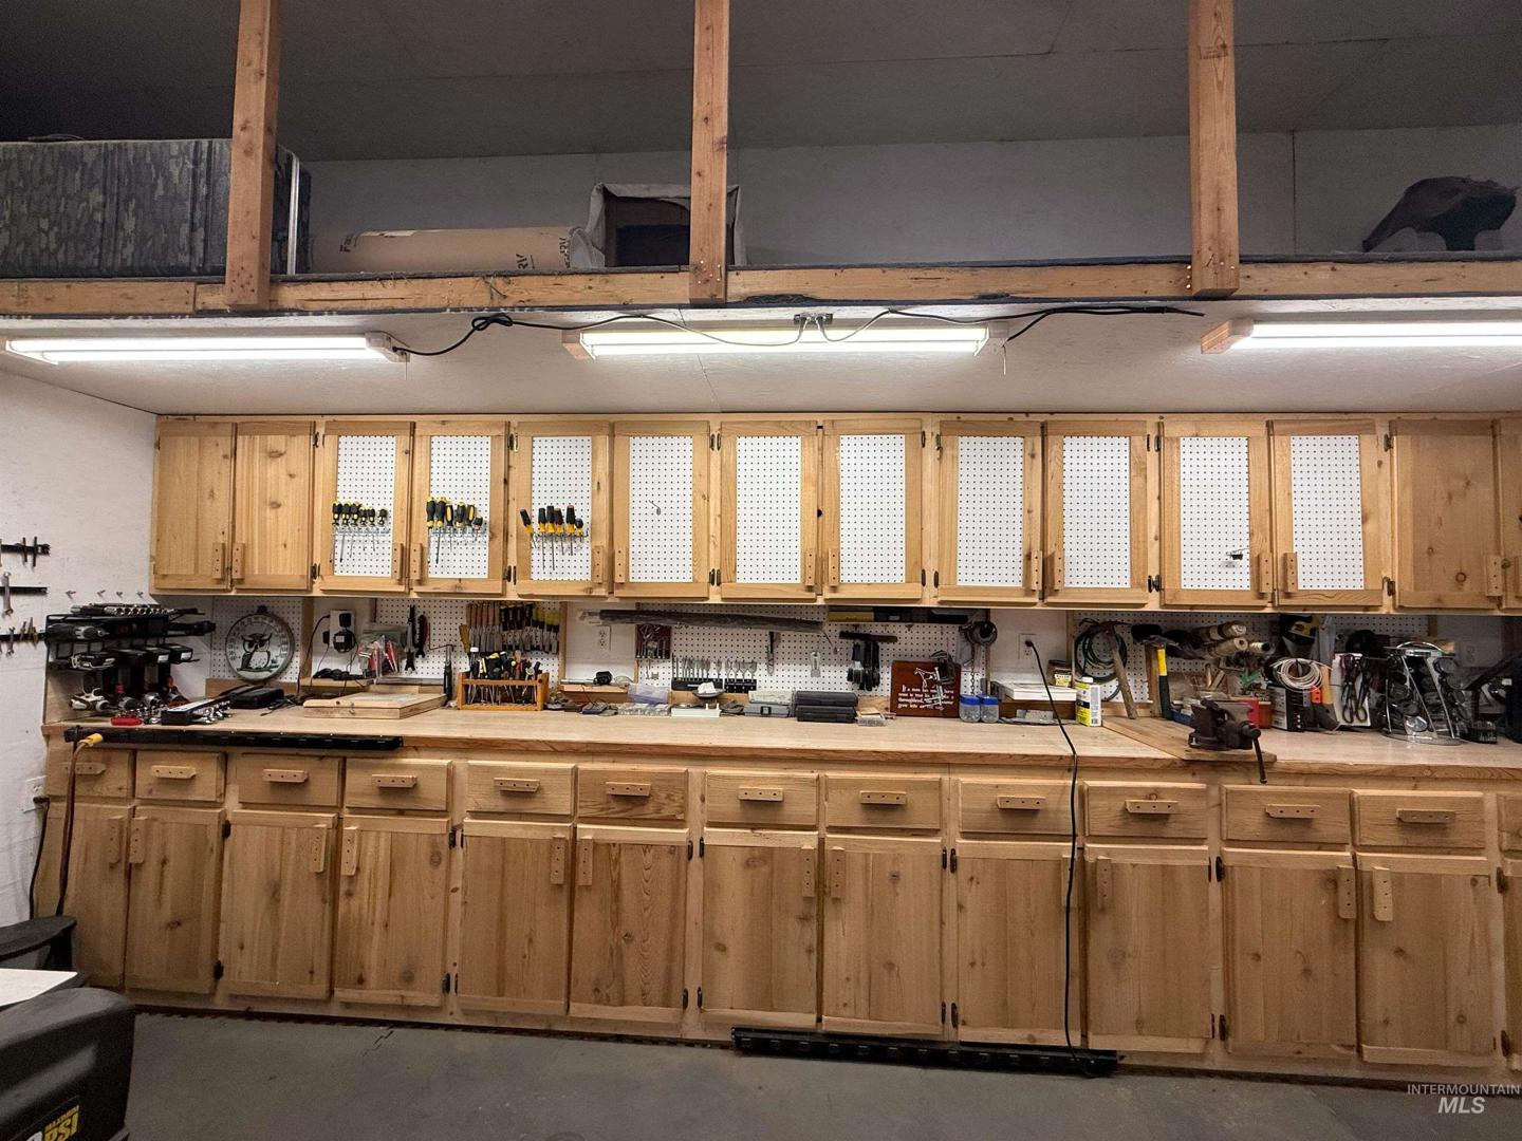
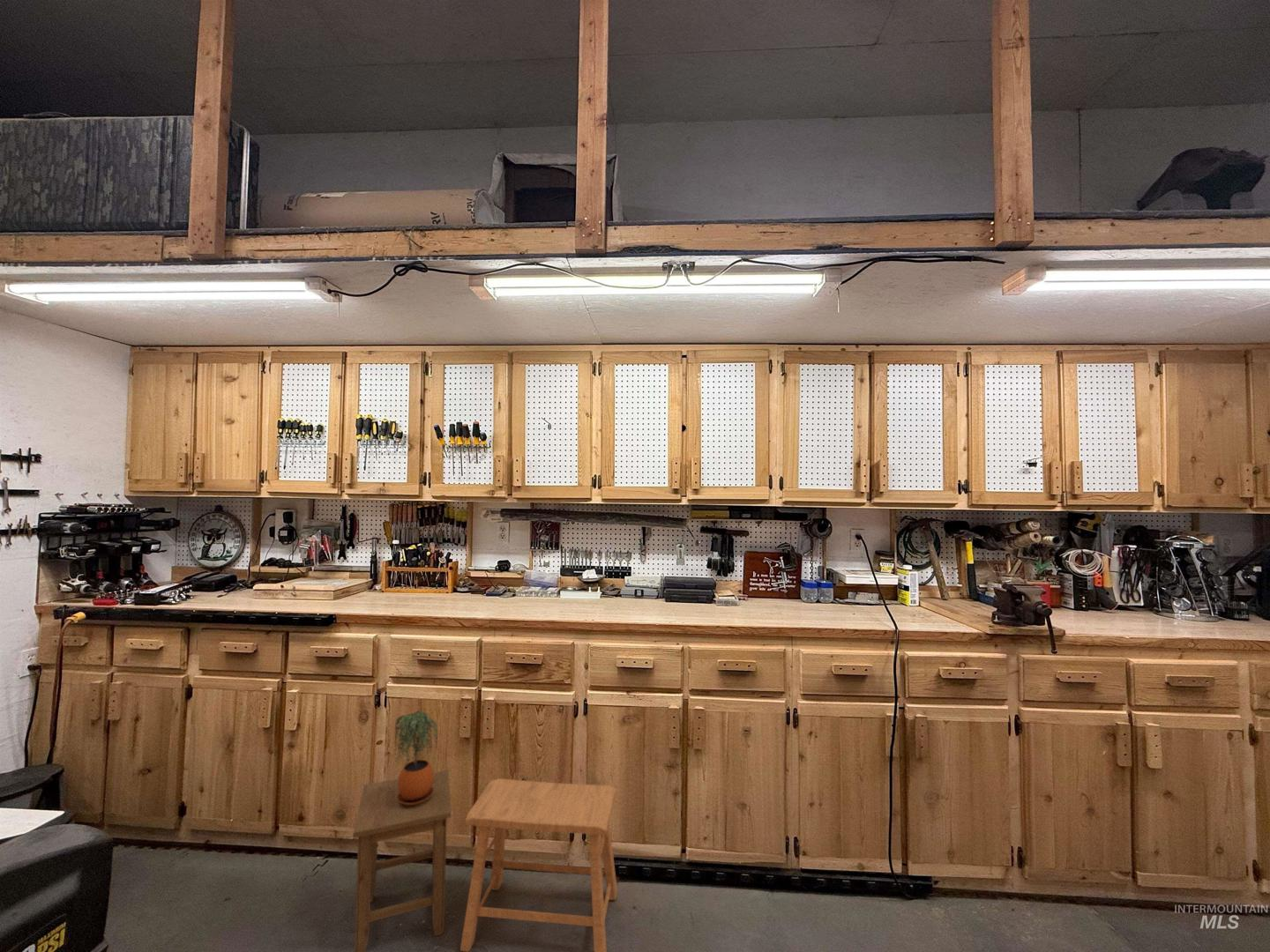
+ potted plant [393,710,439,806]
+ stool [459,777,618,952]
+ stool [352,769,452,952]
